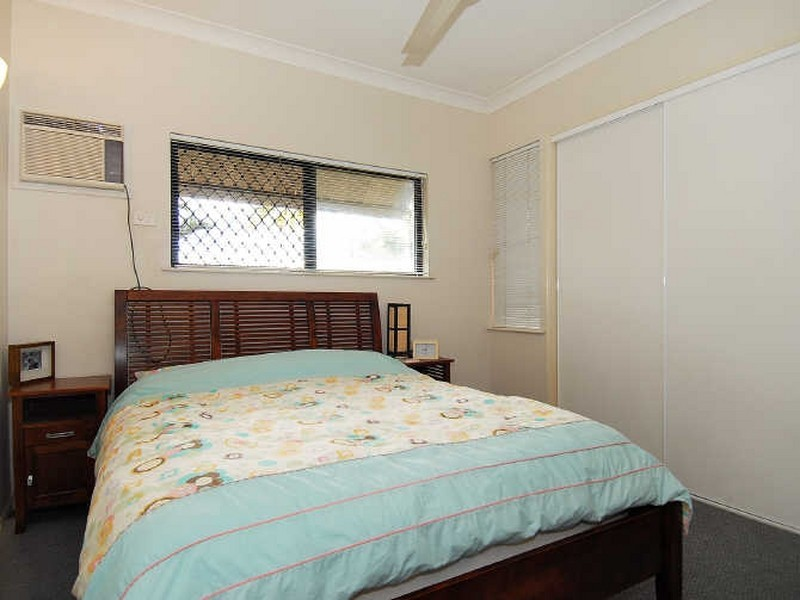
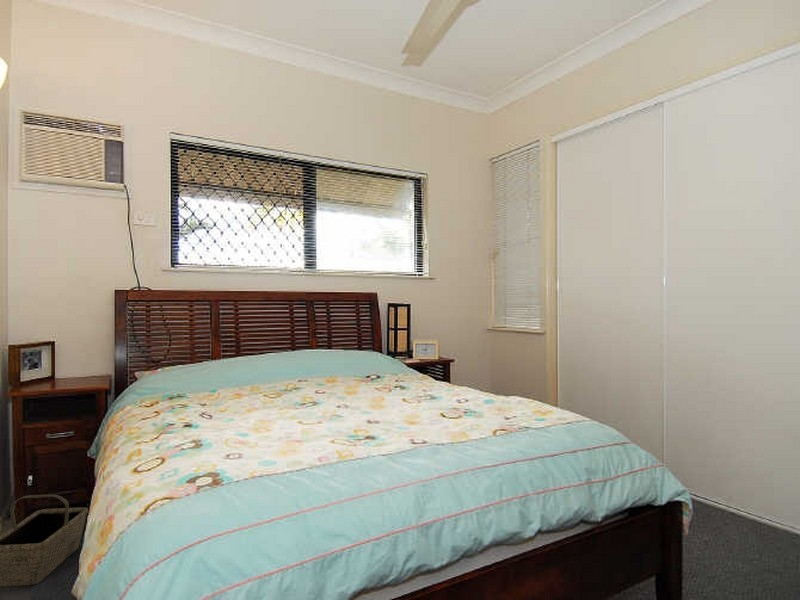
+ basket [0,494,89,587]
